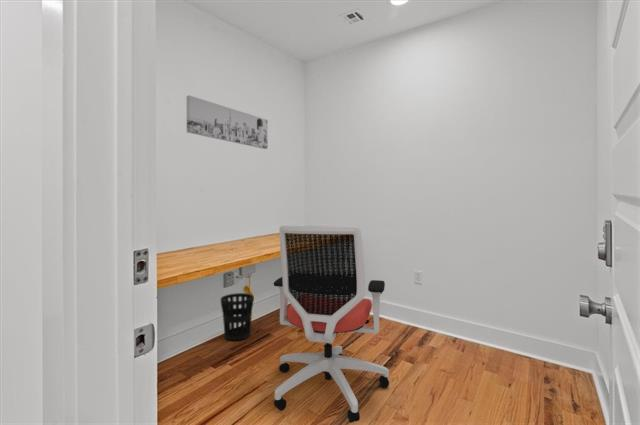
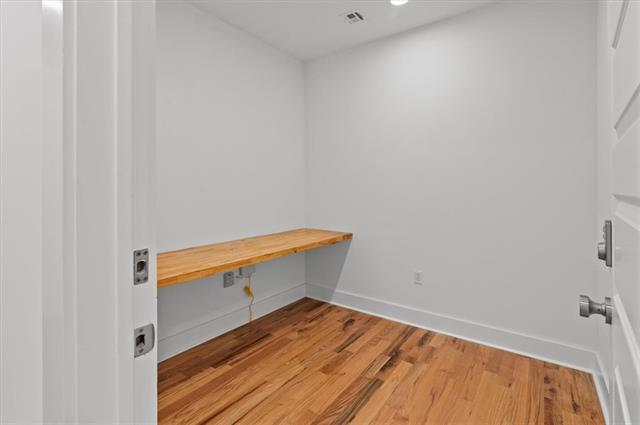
- wall art [186,94,269,150]
- wastebasket [220,292,255,341]
- office chair [273,225,390,424]
